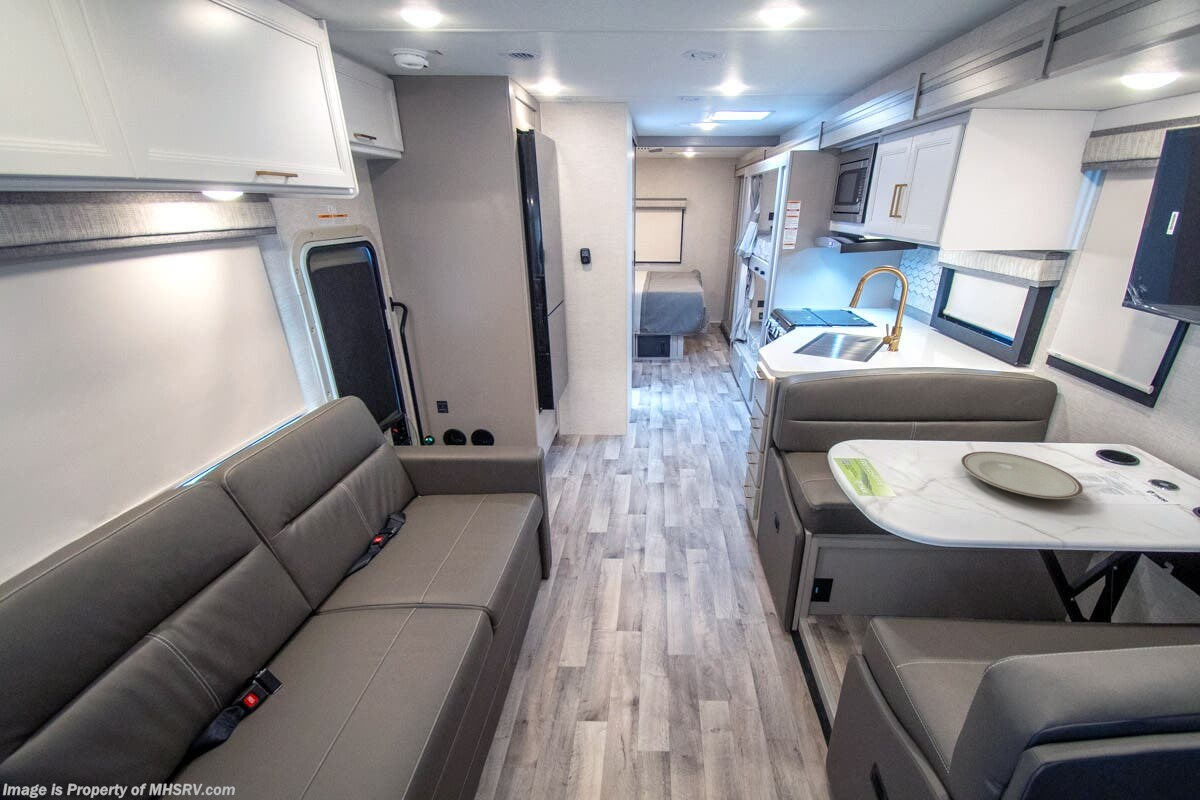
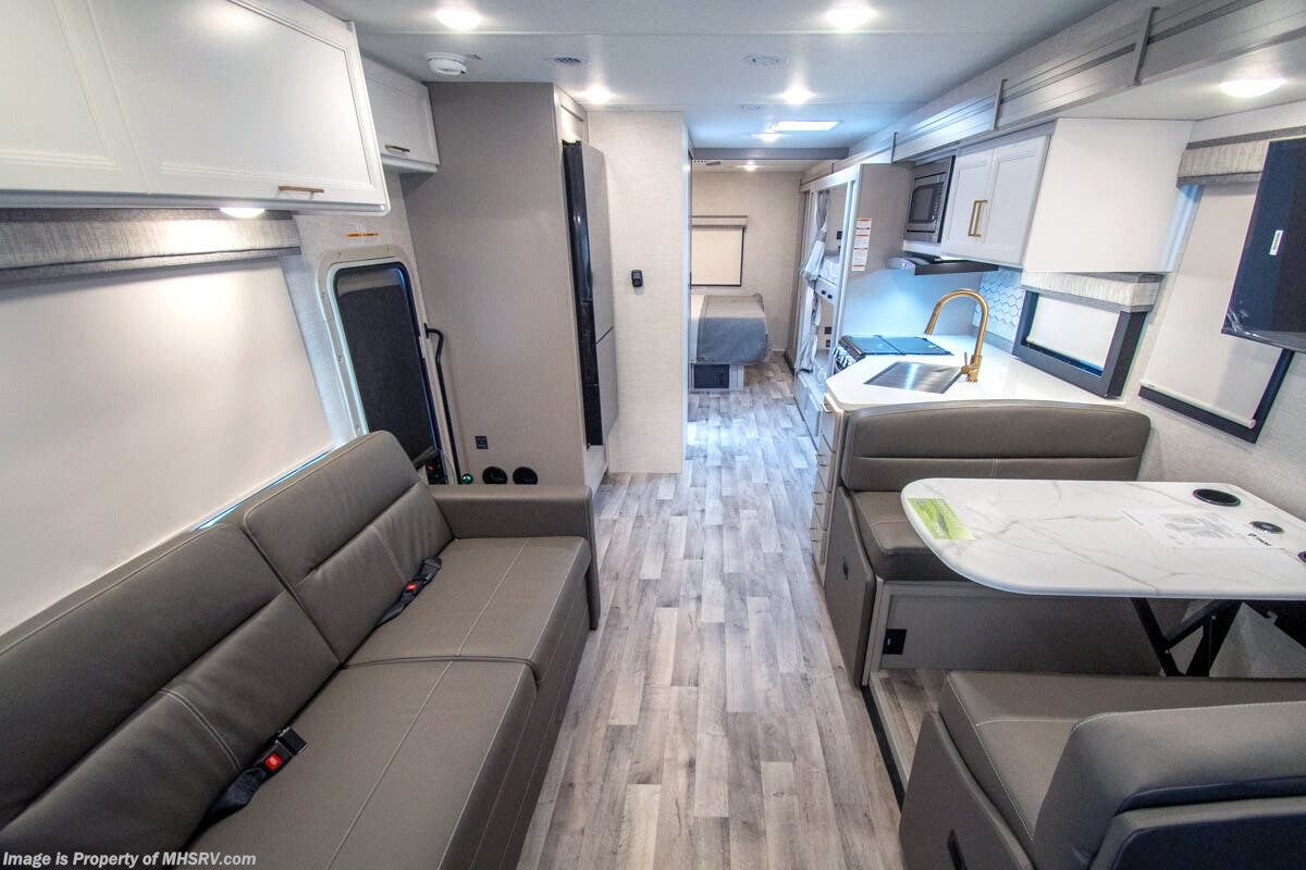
- plate [960,451,1084,500]
